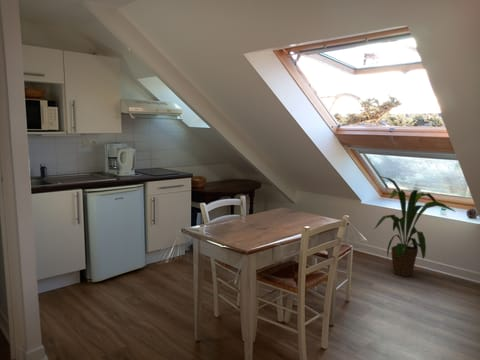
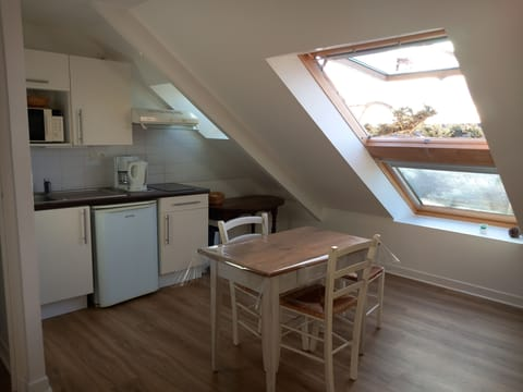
- house plant [372,175,456,278]
